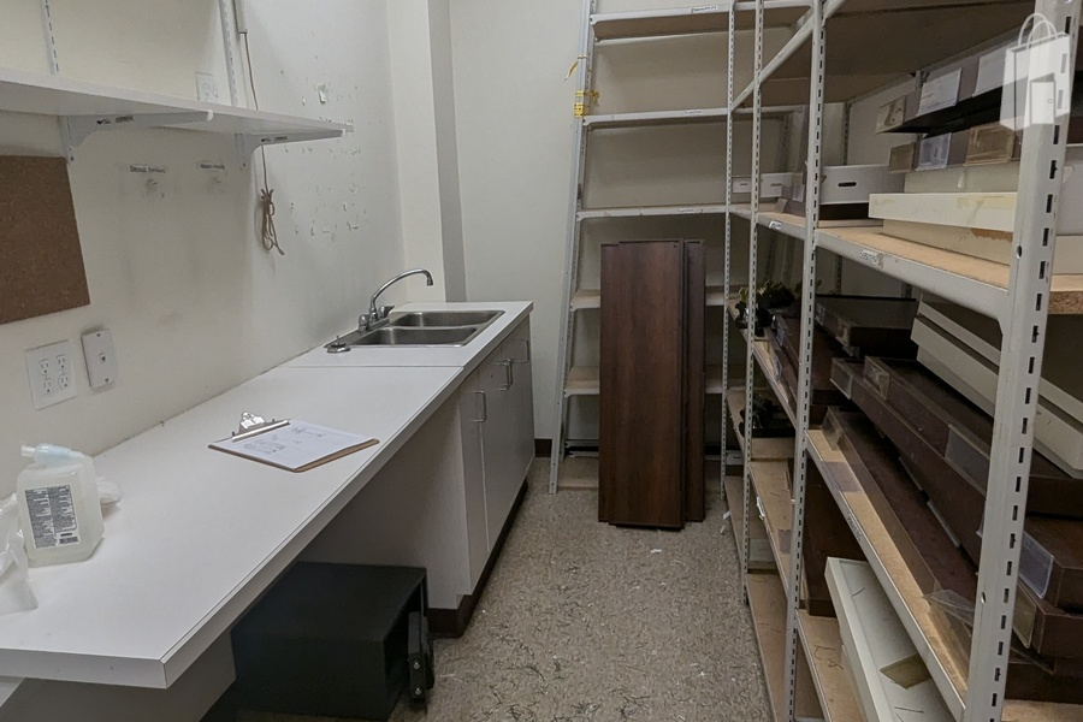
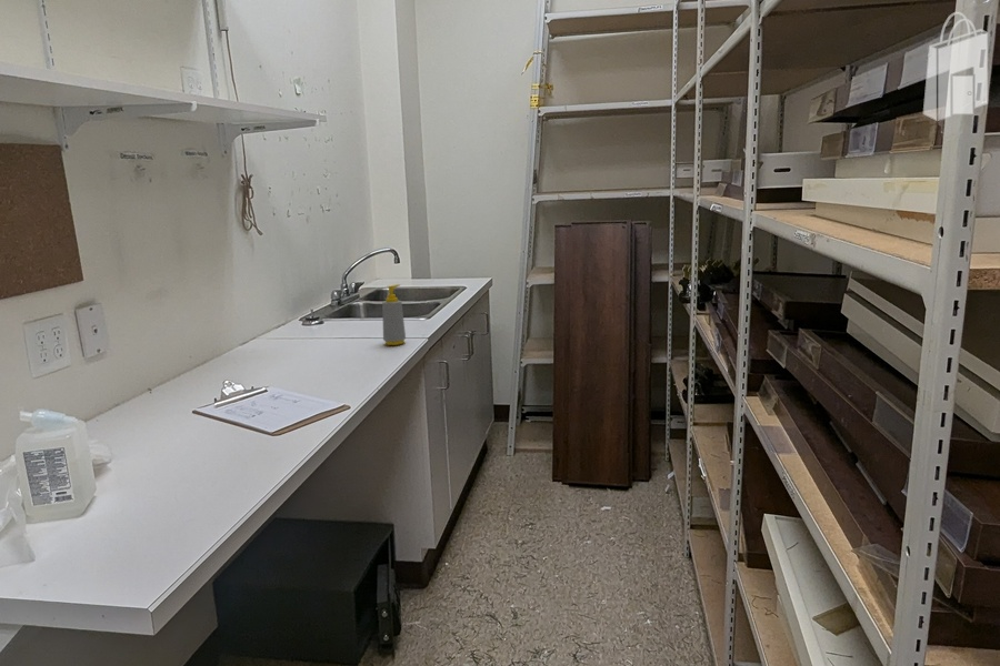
+ soap bottle [381,283,407,346]
